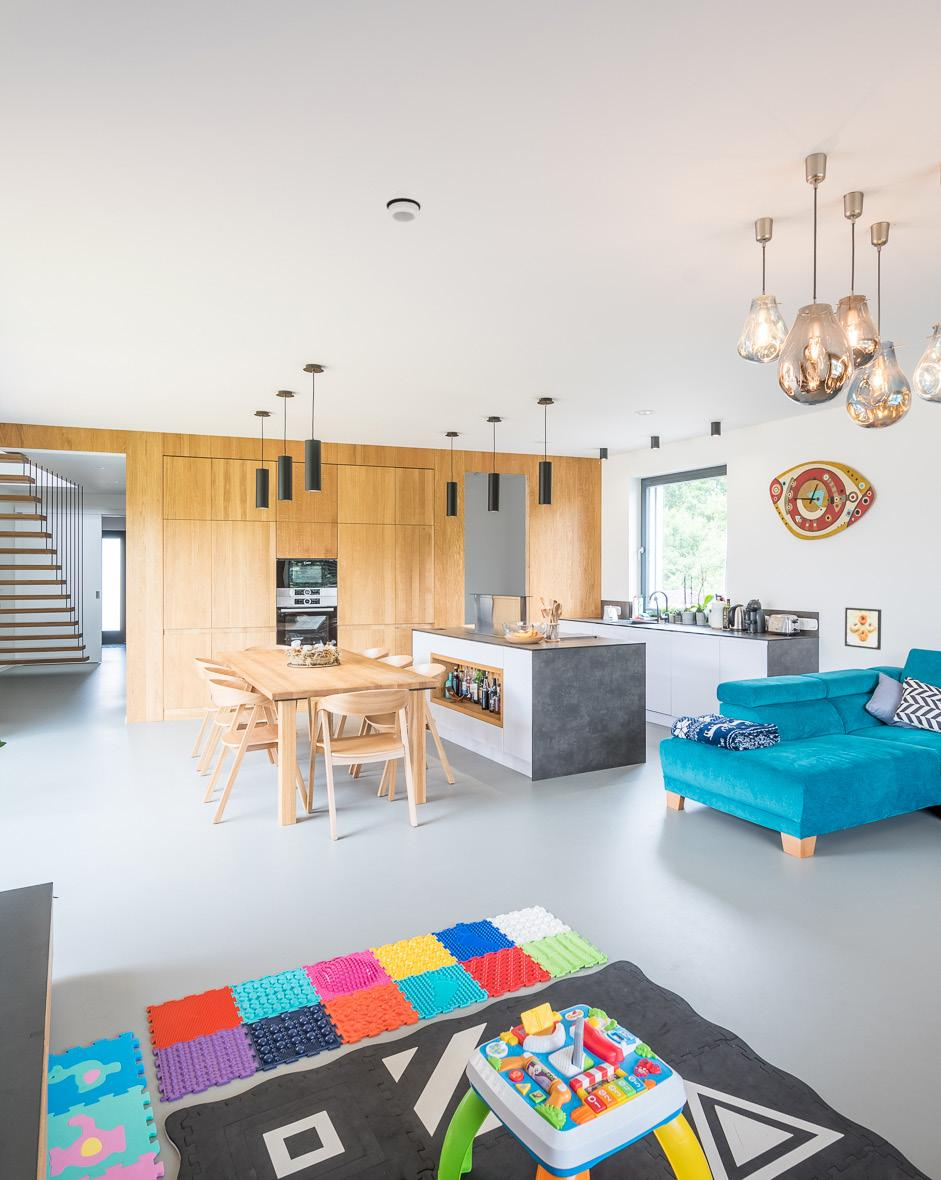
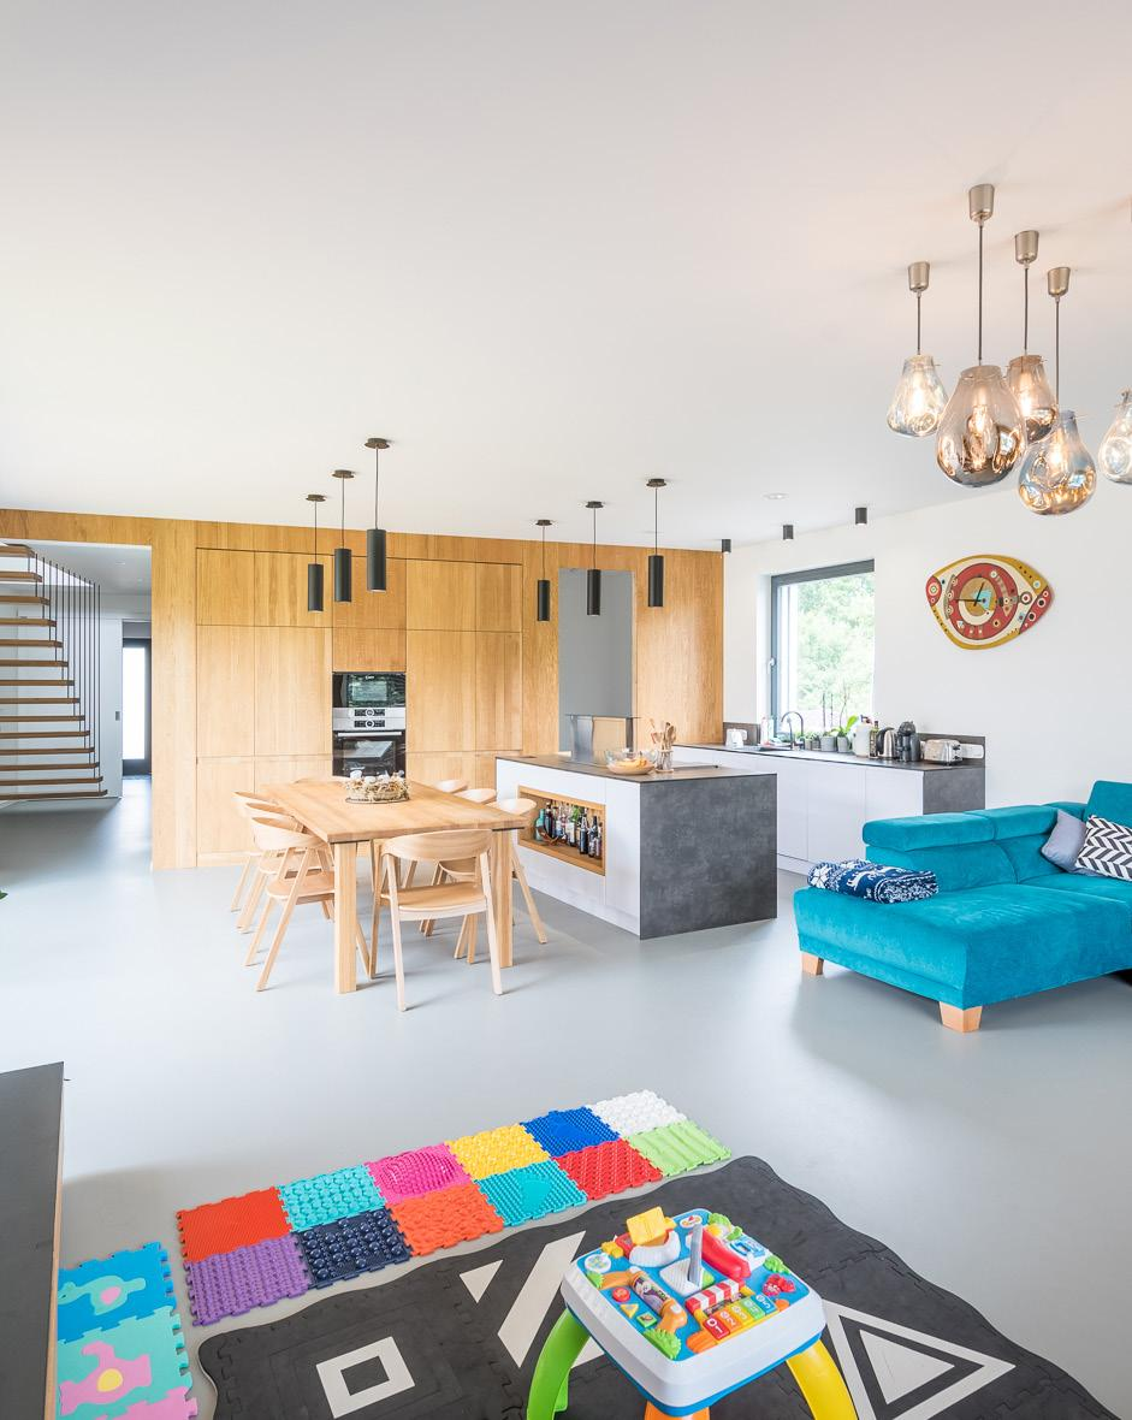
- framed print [844,607,882,651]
- smoke detector [385,188,422,223]
